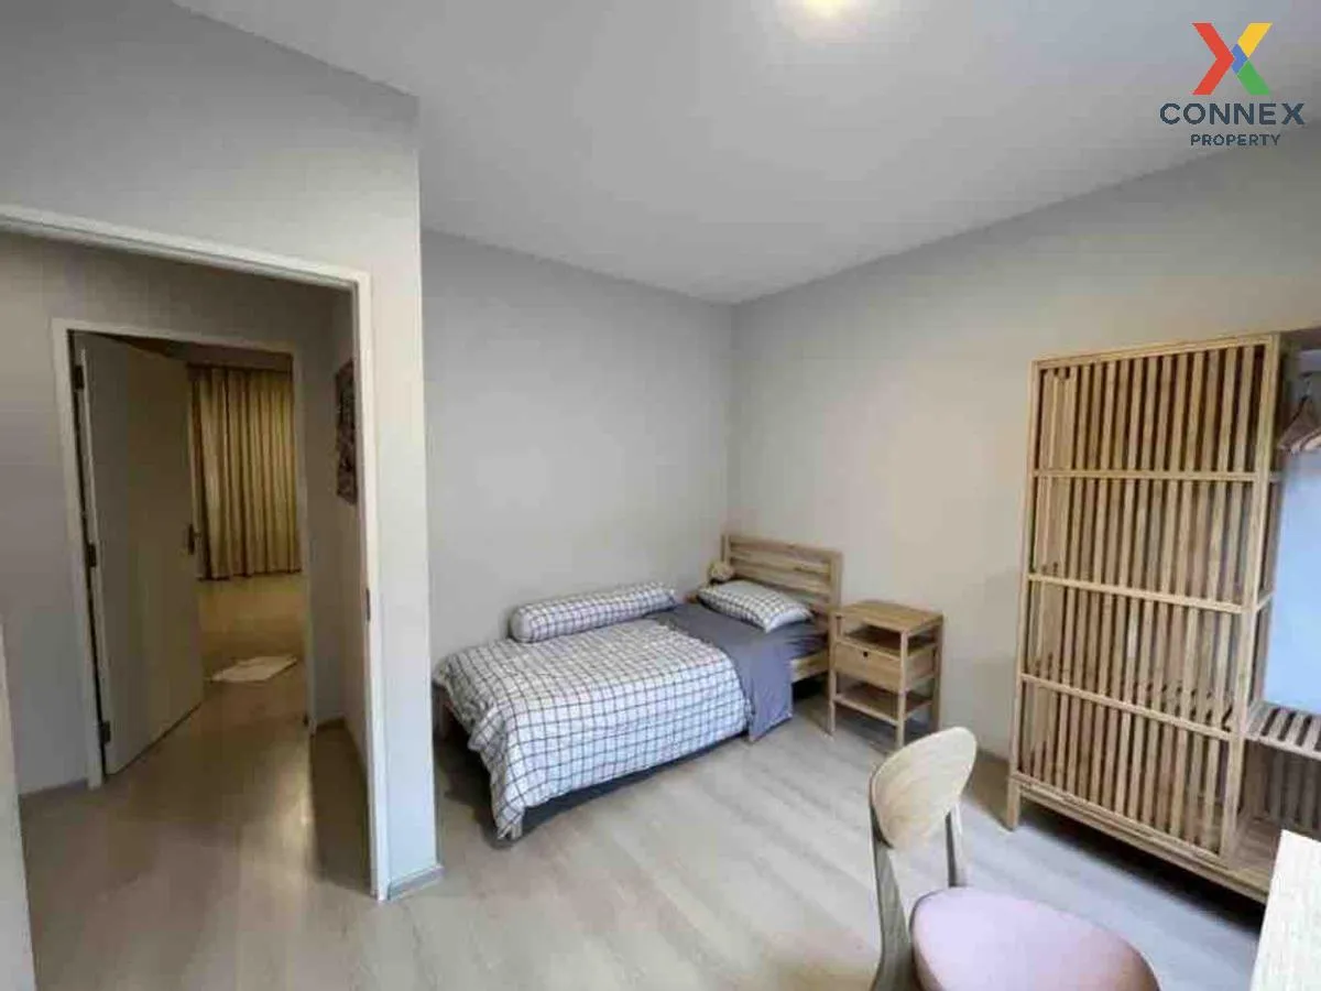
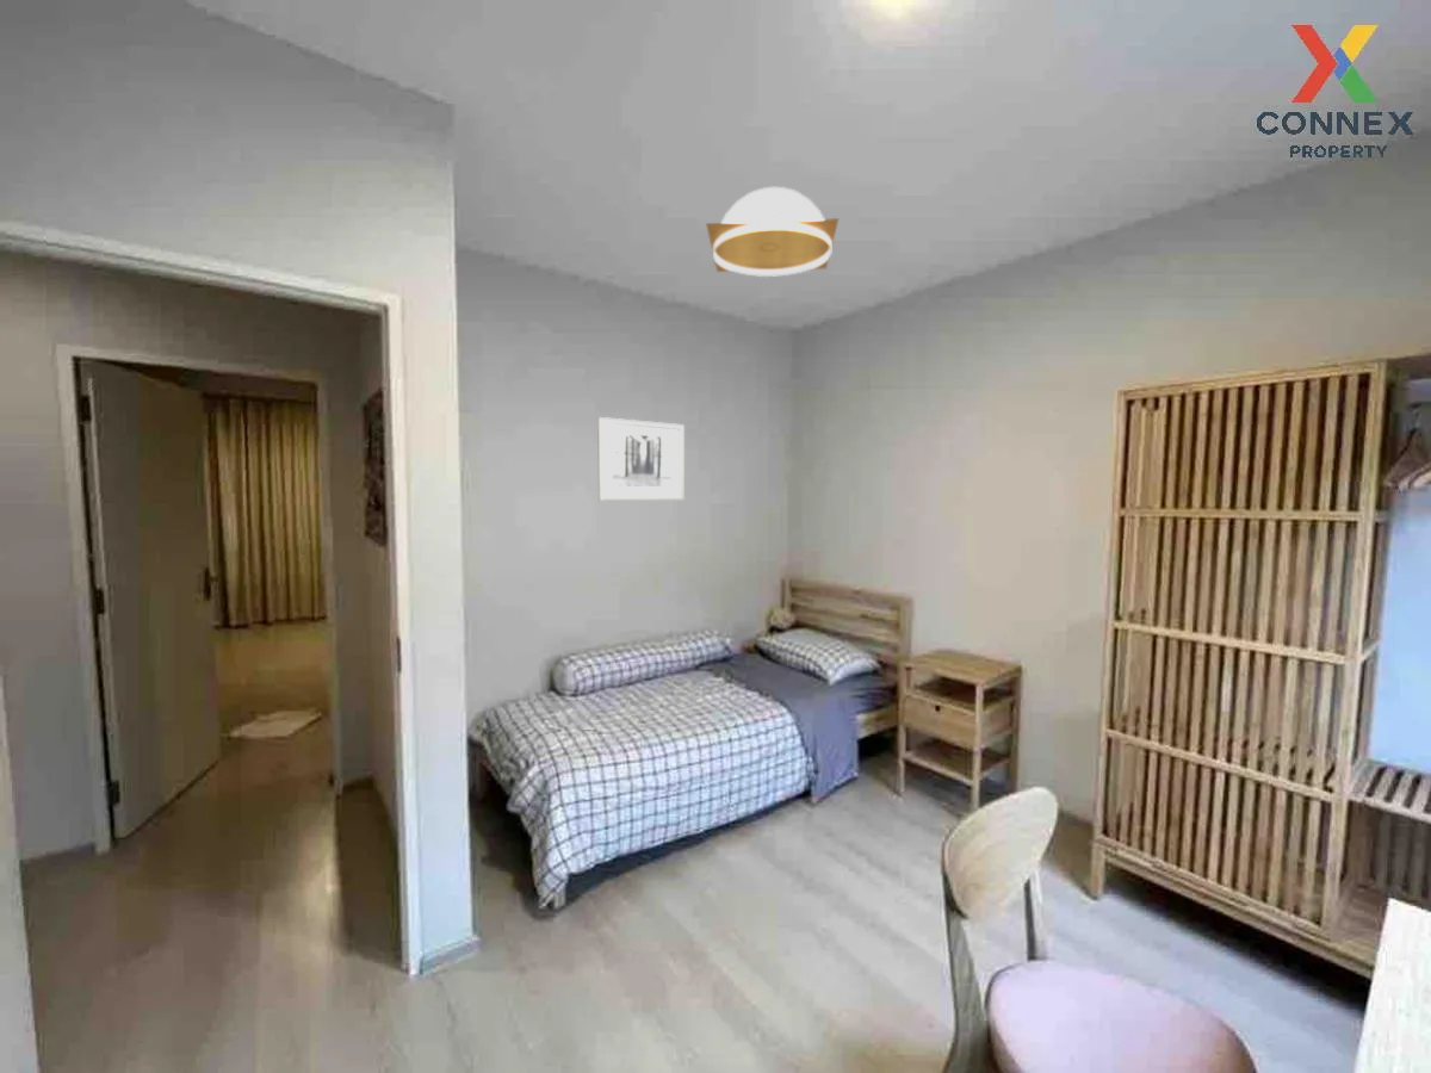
+ wall art [596,416,686,502]
+ pendant lamp [705,186,840,278]
